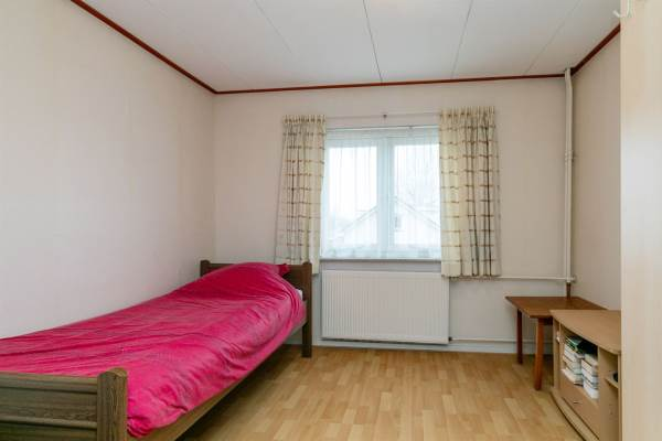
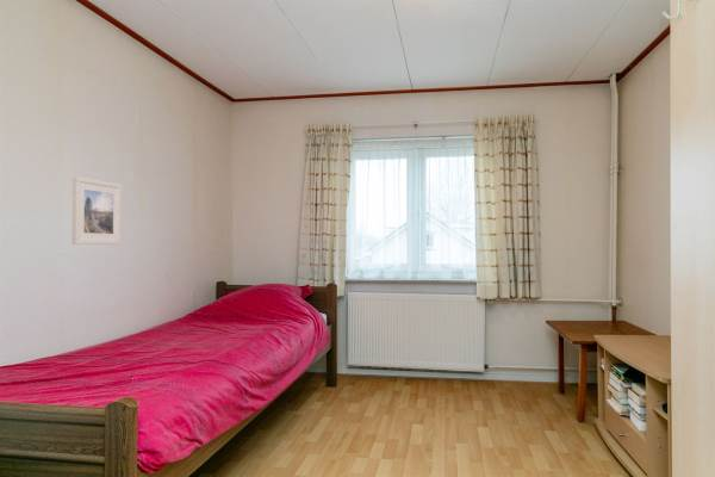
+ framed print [72,175,123,246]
